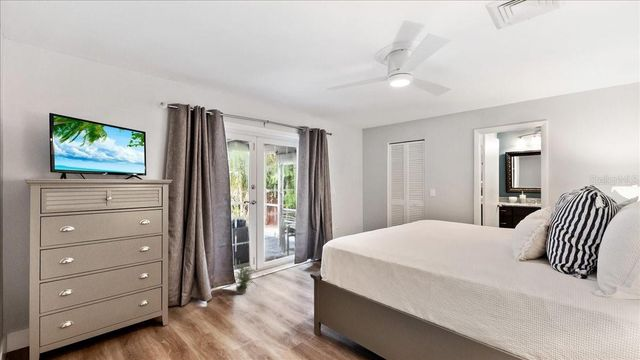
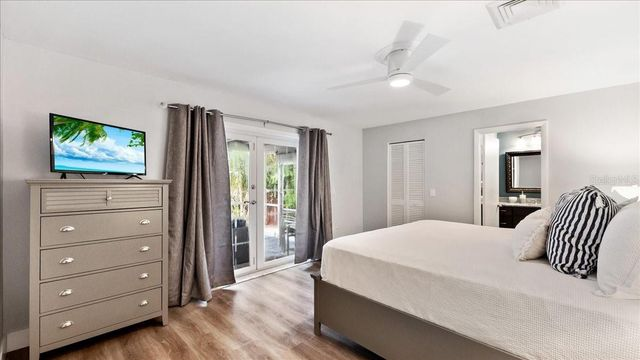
- potted plant [231,259,259,295]
